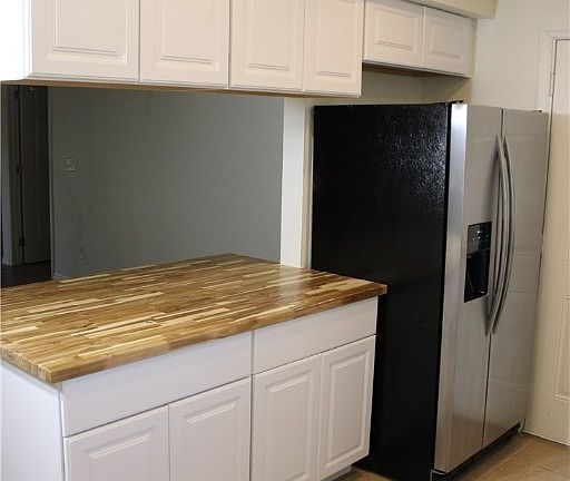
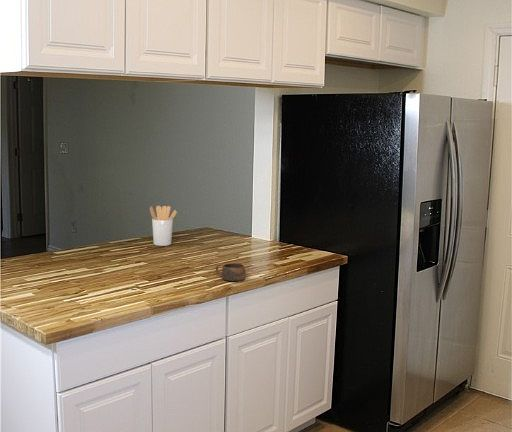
+ cup [215,263,246,282]
+ utensil holder [149,205,178,247]
